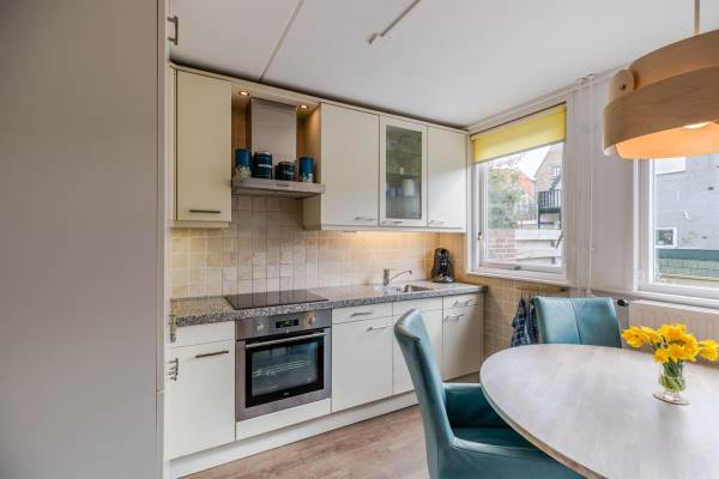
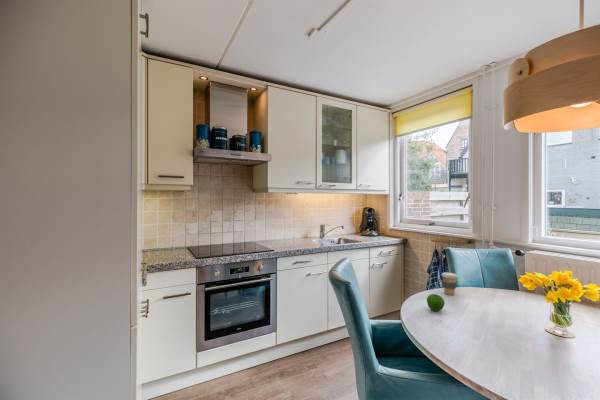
+ coffee cup [440,271,459,296]
+ apple [426,293,446,312]
